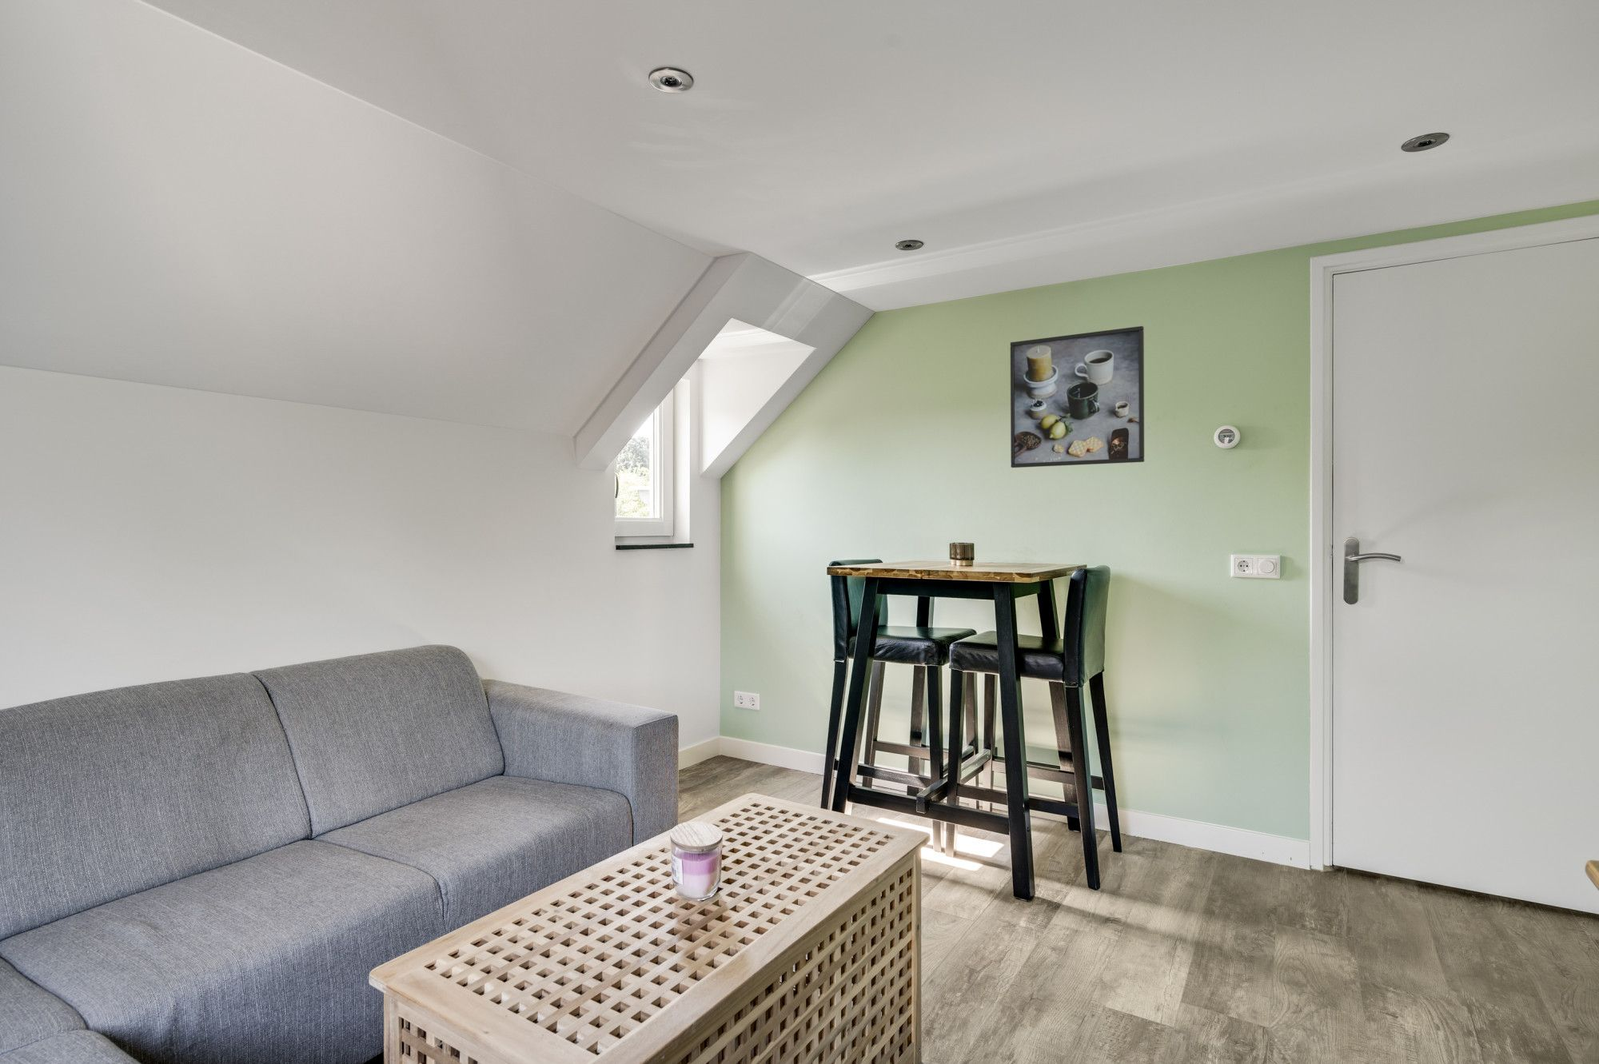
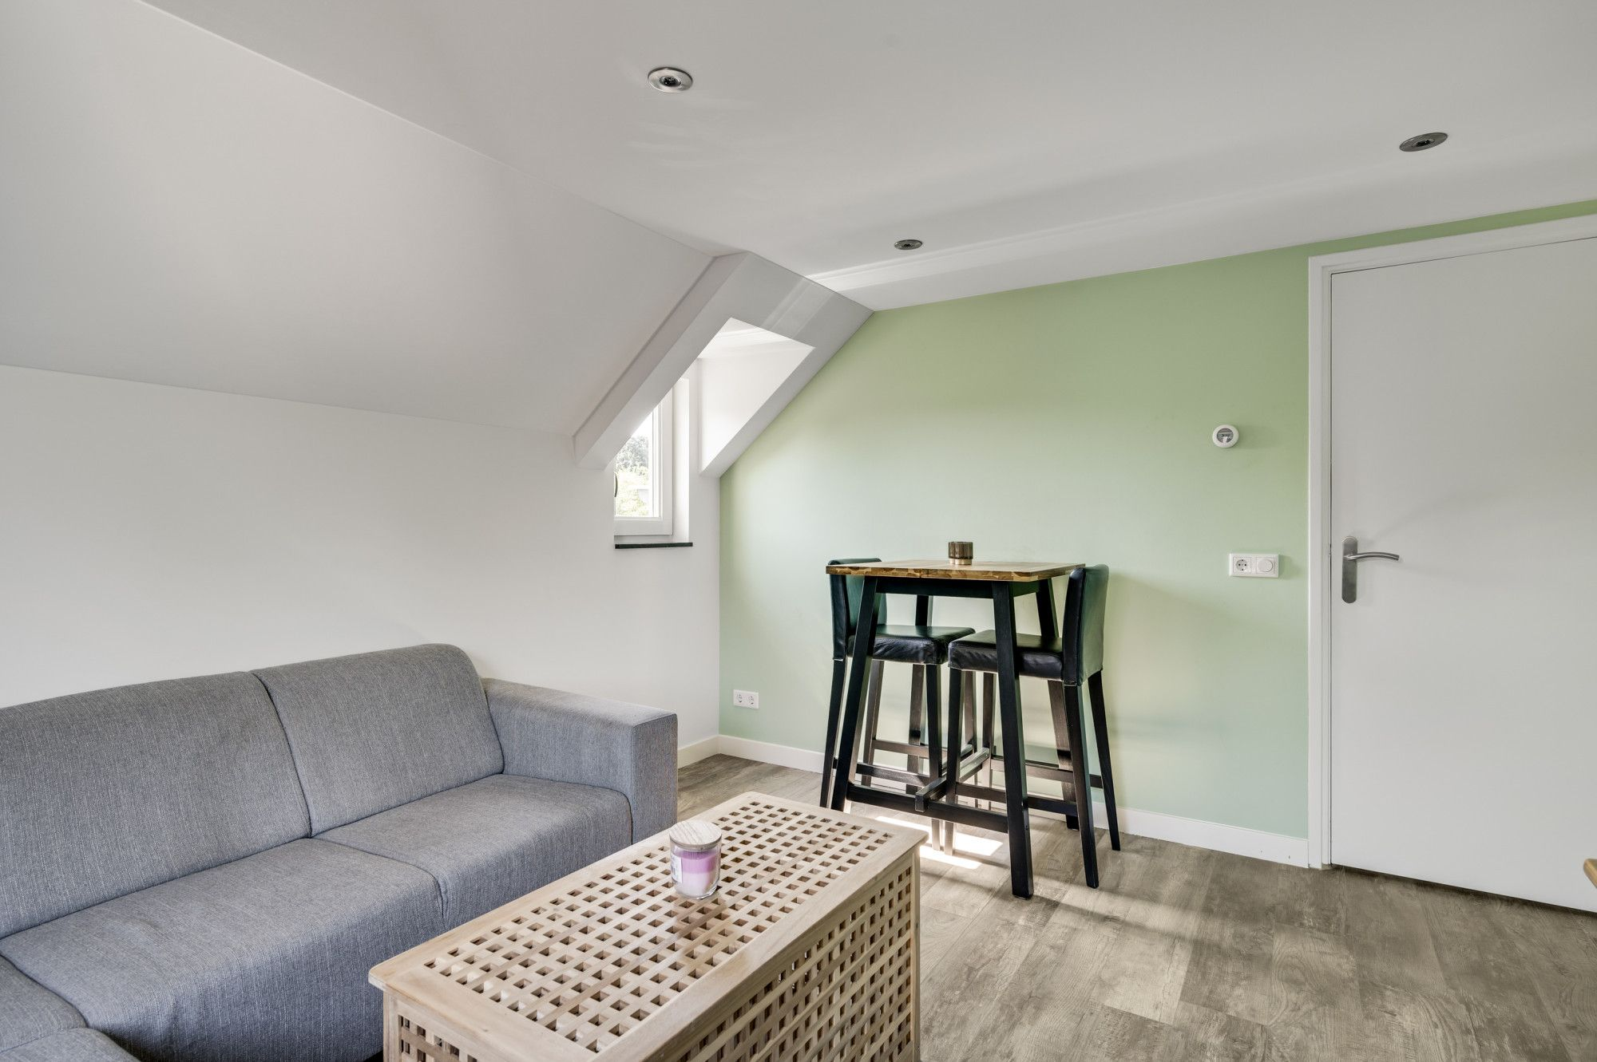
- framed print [1010,325,1144,468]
